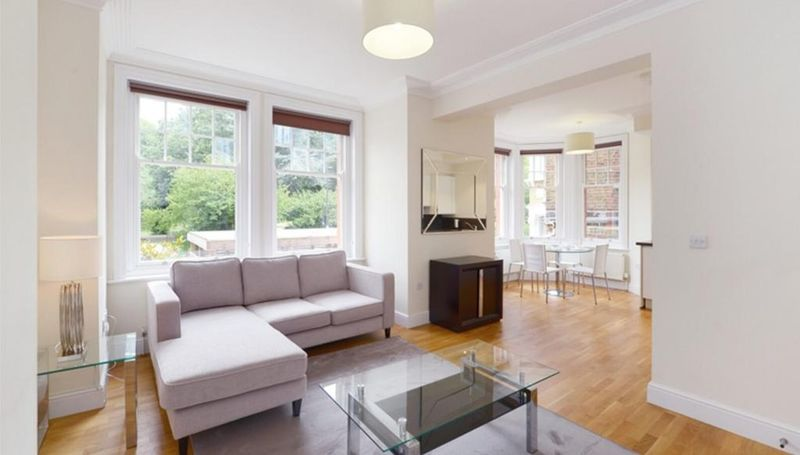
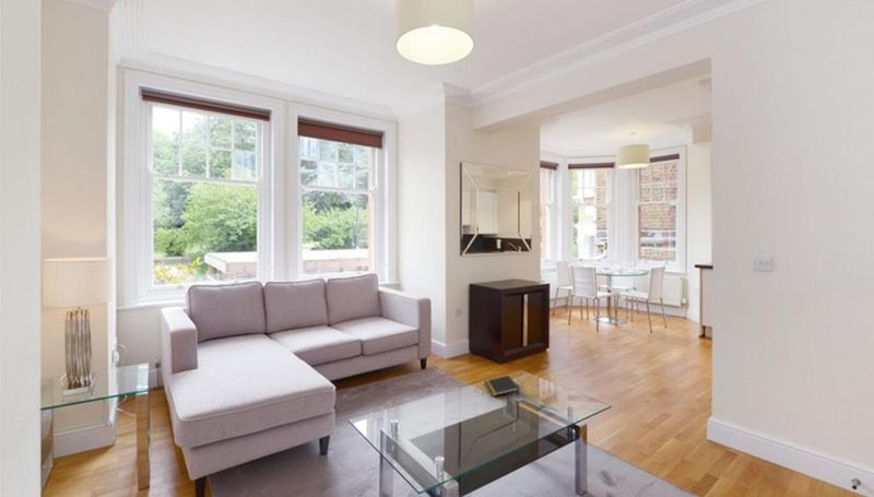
+ notepad [483,375,520,397]
